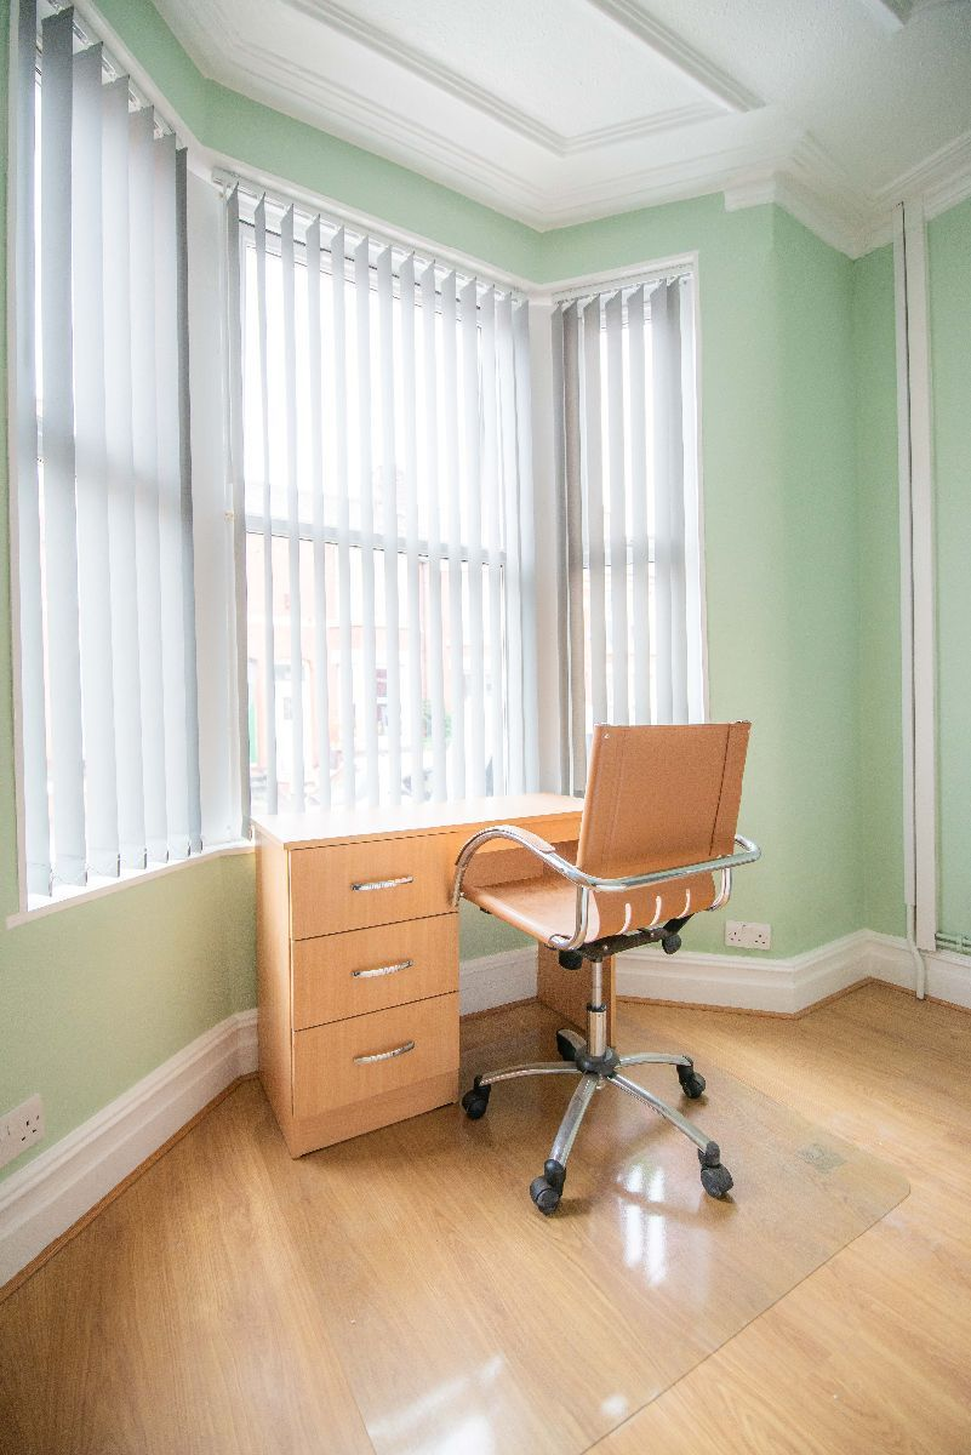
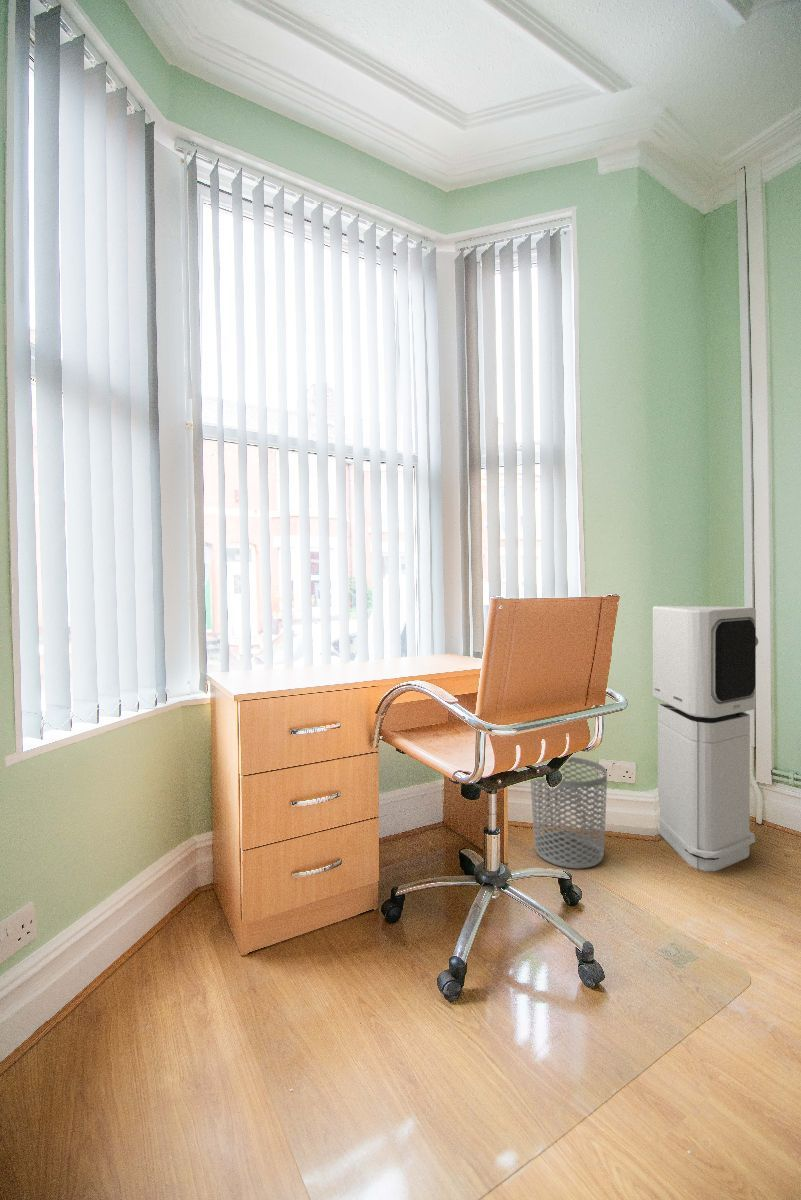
+ air purifier [652,605,759,872]
+ waste bin [530,756,608,870]
